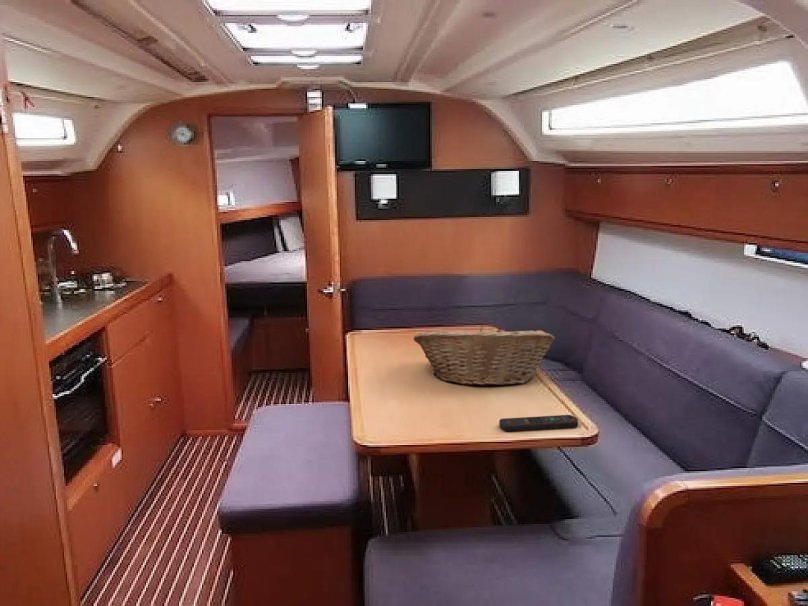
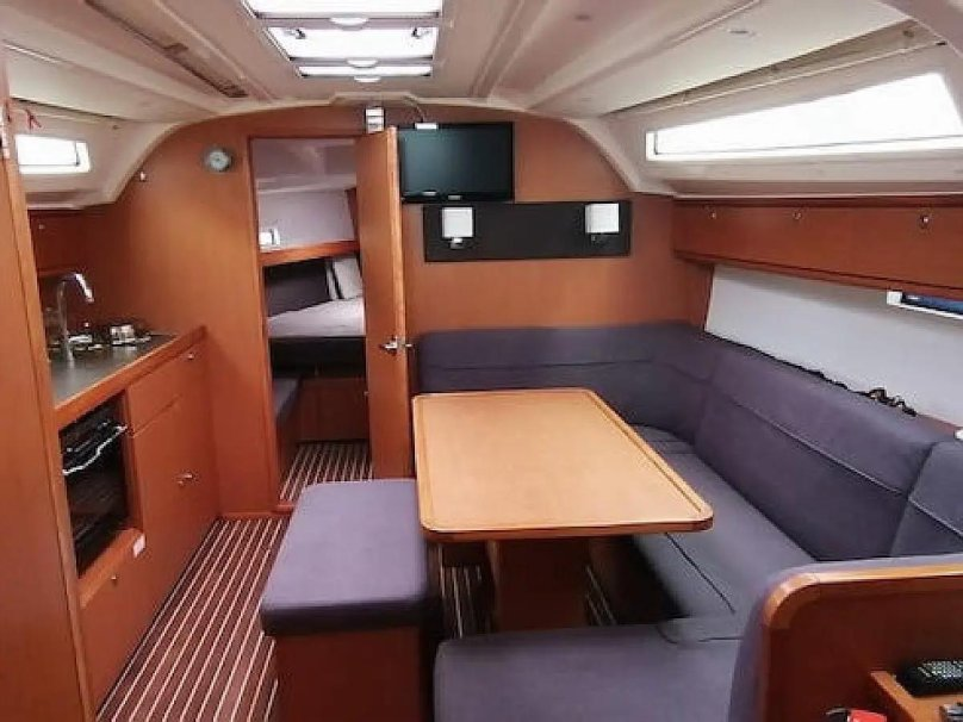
- fruit basket [413,323,555,387]
- remote control [498,414,579,432]
